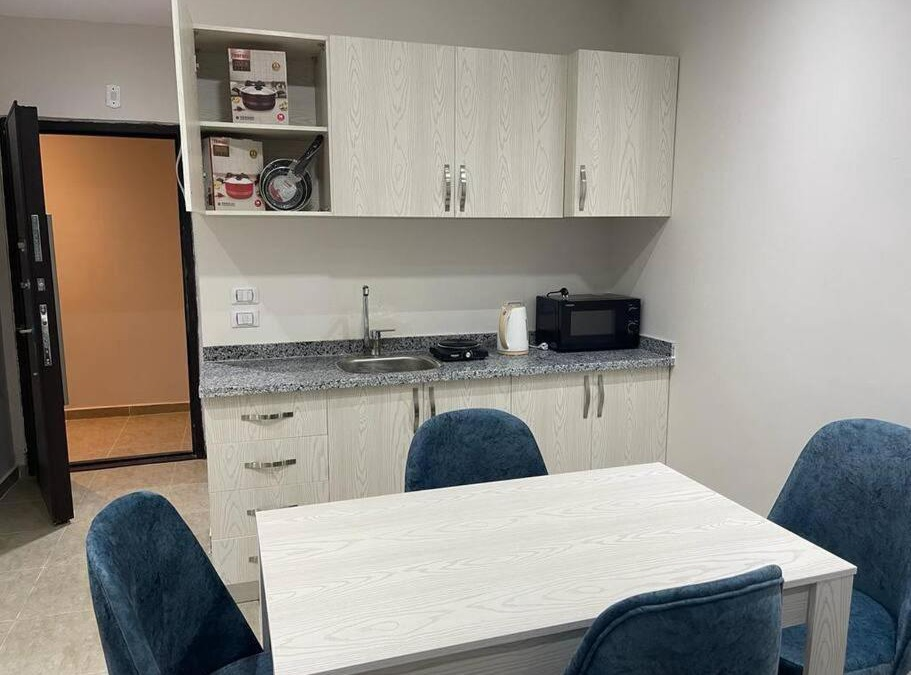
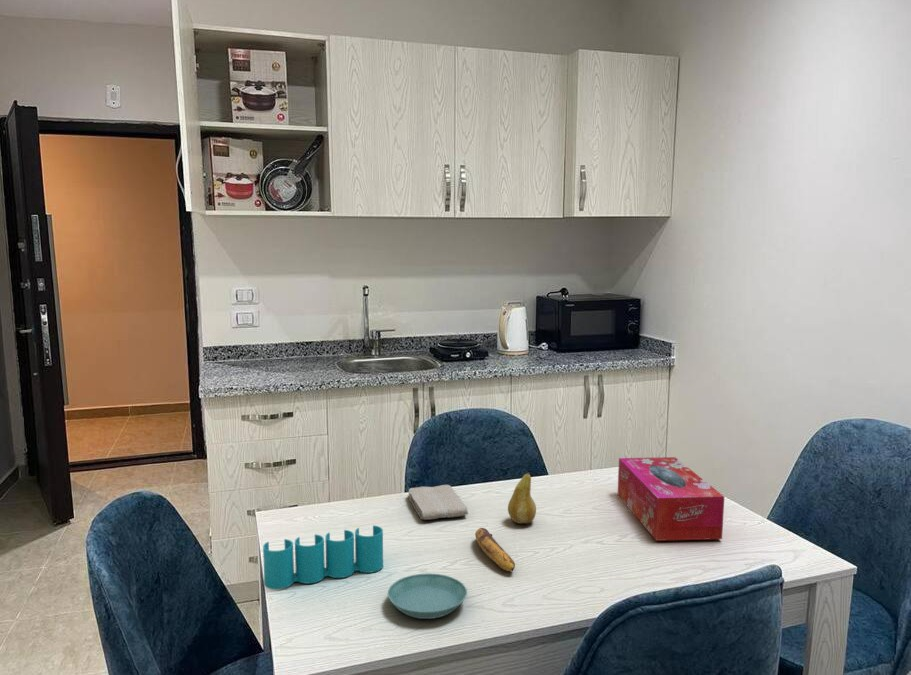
+ banana [474,527,516,572]
+ washcloth [408,484,469,521]
+ saucer [387,572,468,620]
+ tissue box [617,456,725,542]
+ fruit [507,472,537,525]
+ pen holder [262,524,384,590]
